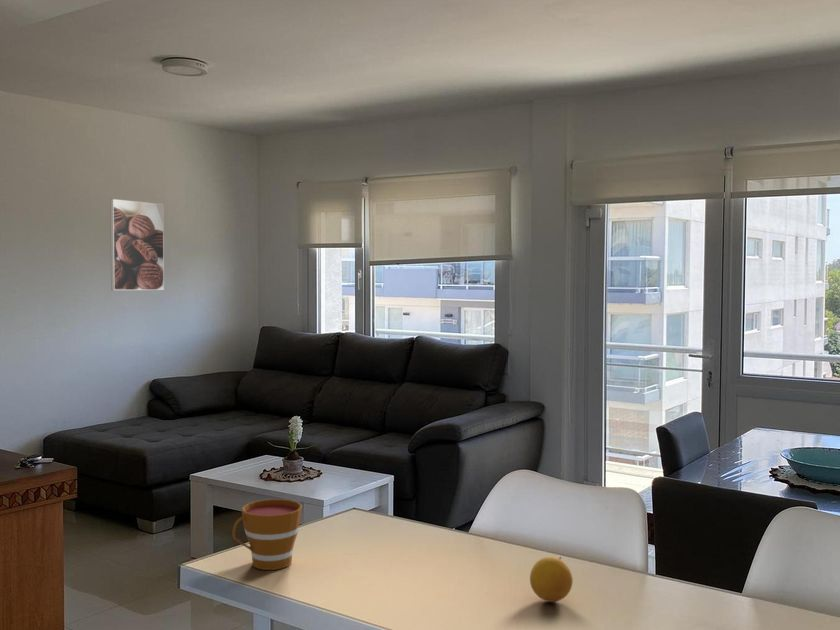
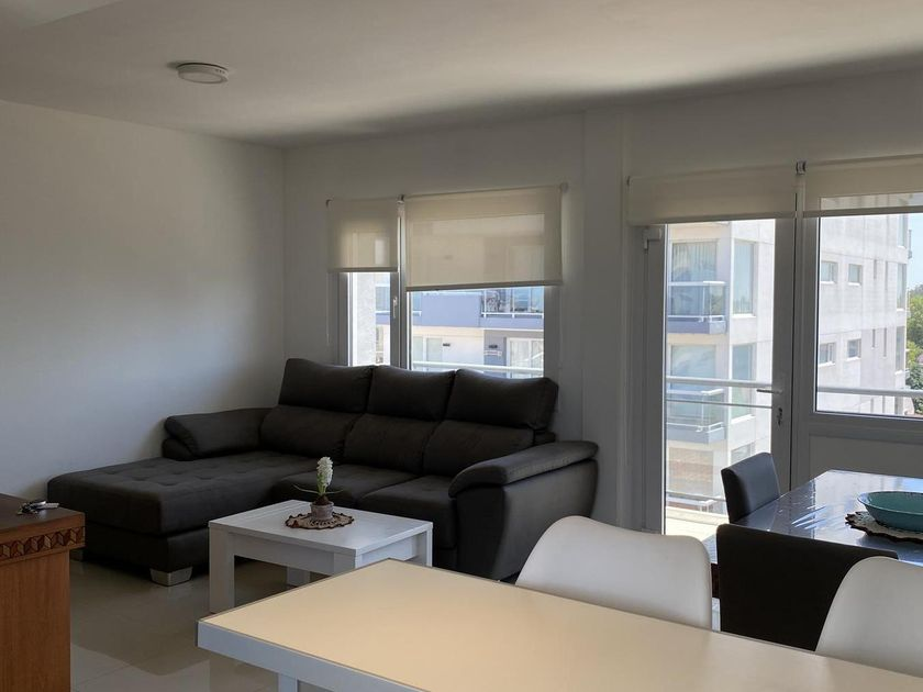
- cup [231,498,303,571]
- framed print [109,198,165,291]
- fruit [529,556,574,603]
